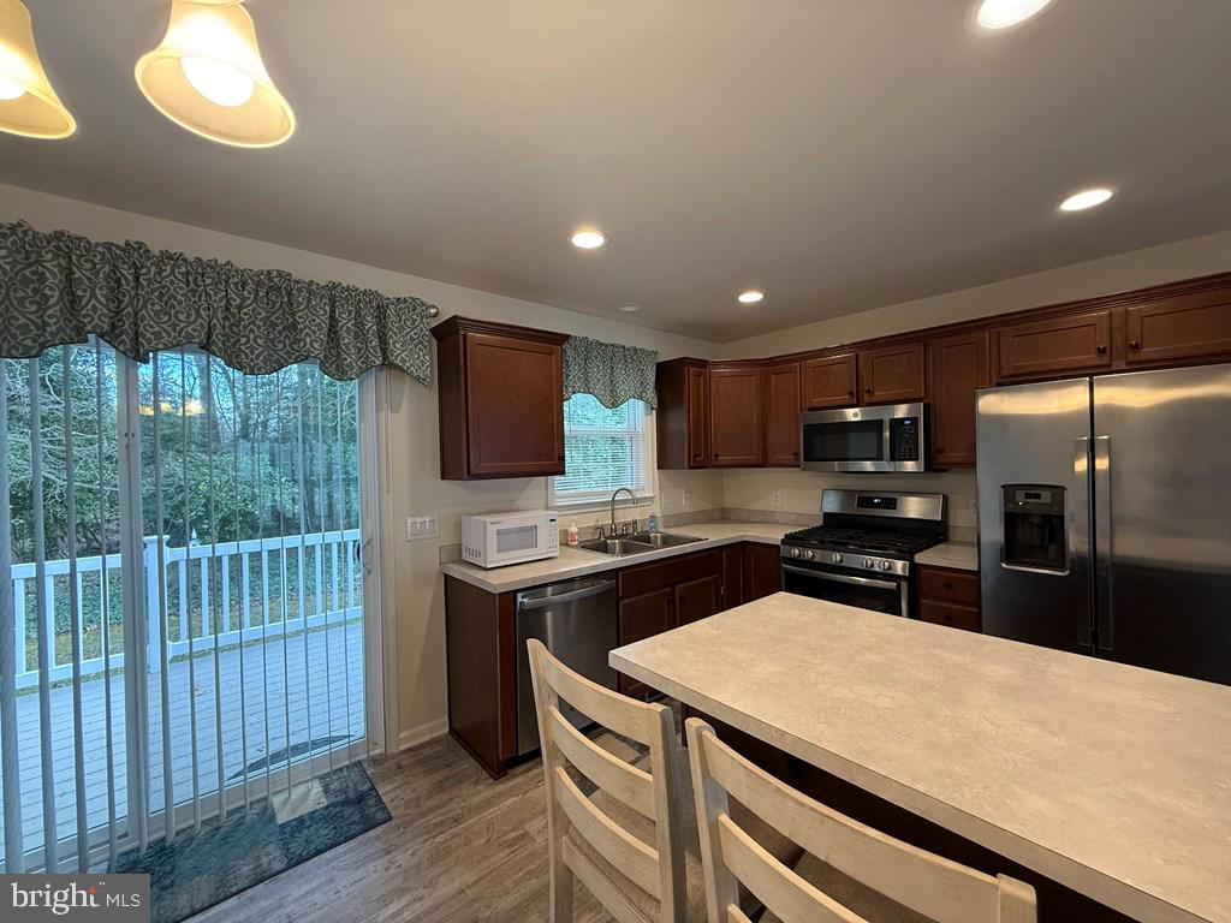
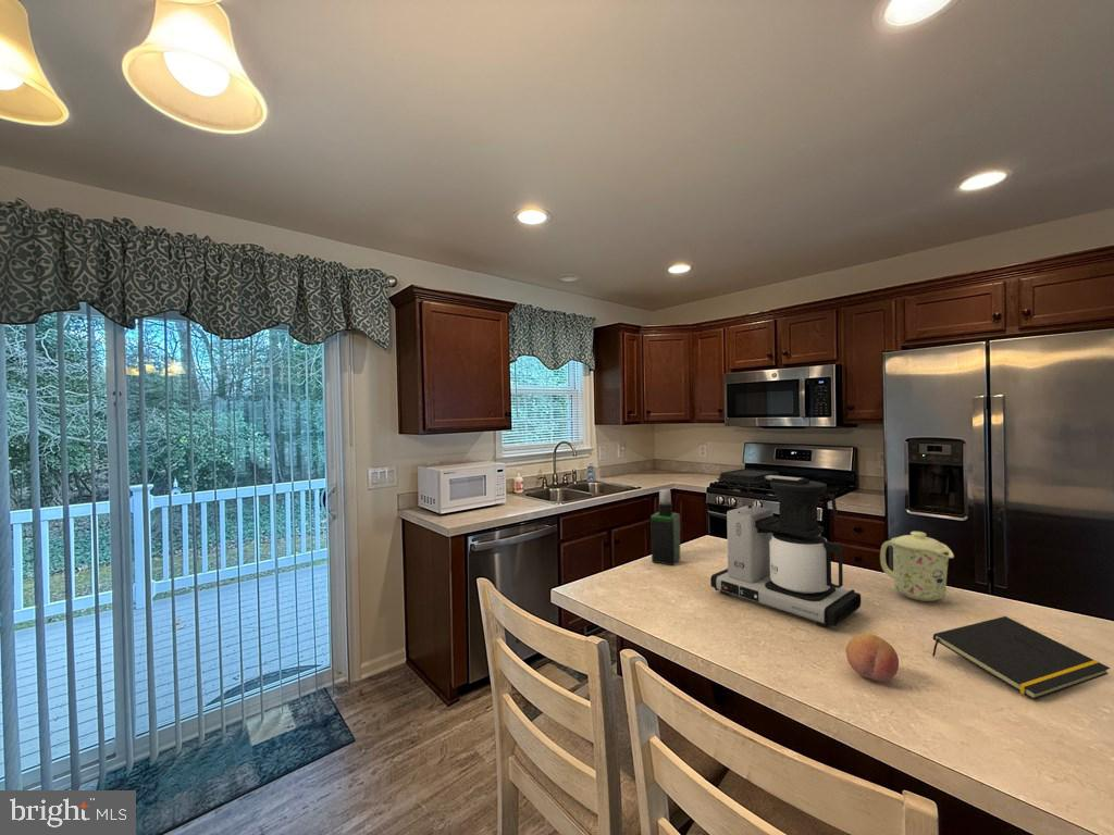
+ fruit [845,633,900,683]
+ mug [879,531,955,602]
+ notepad [931,615,1111,701]
+ spray bottle [649,488,682,566]
+ coffee maker [709,468,862,628]
